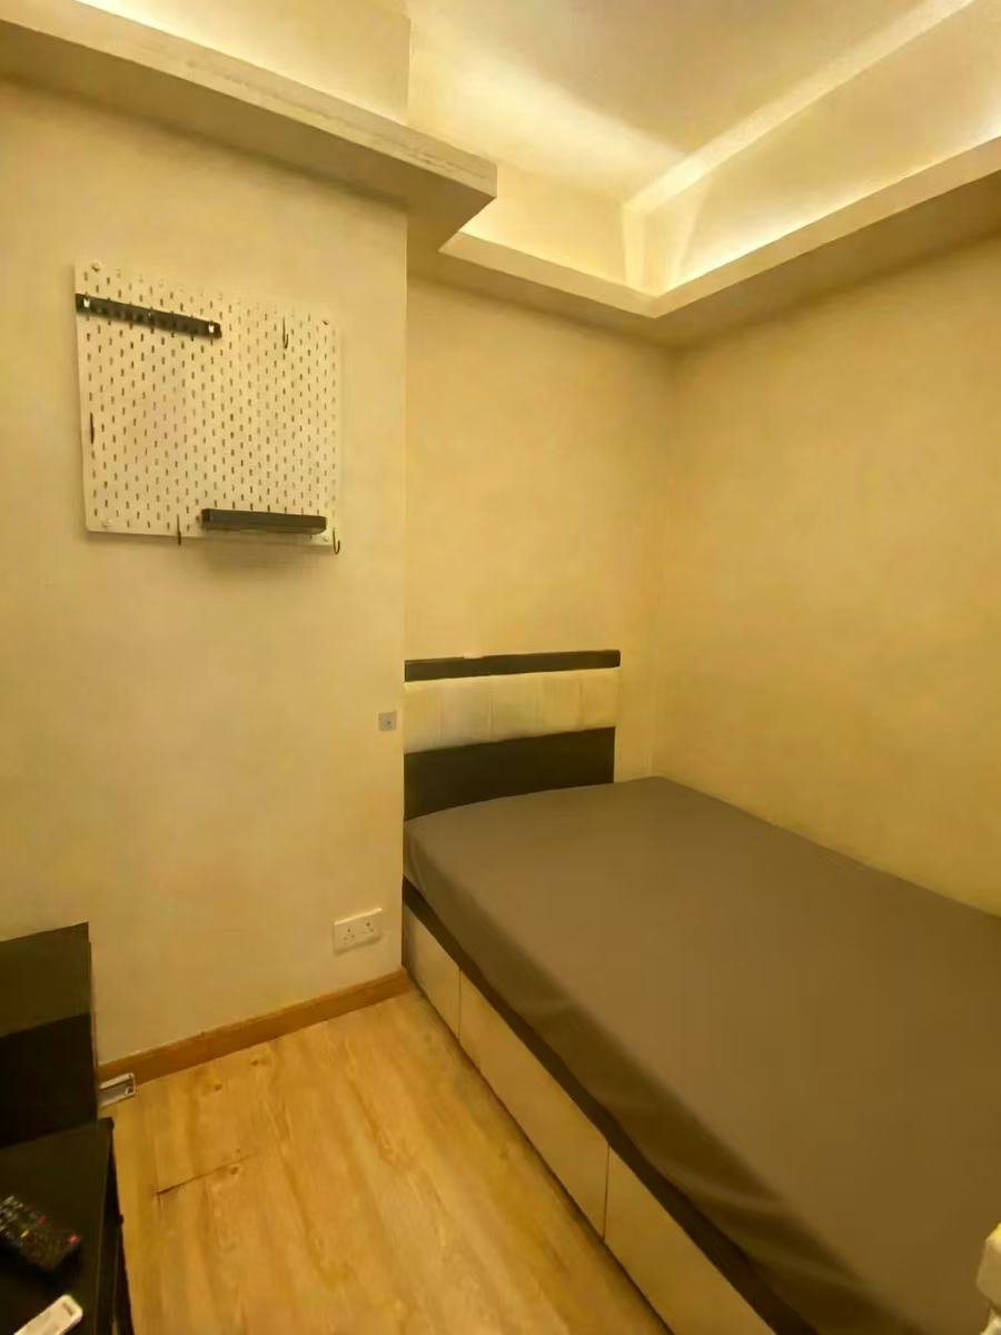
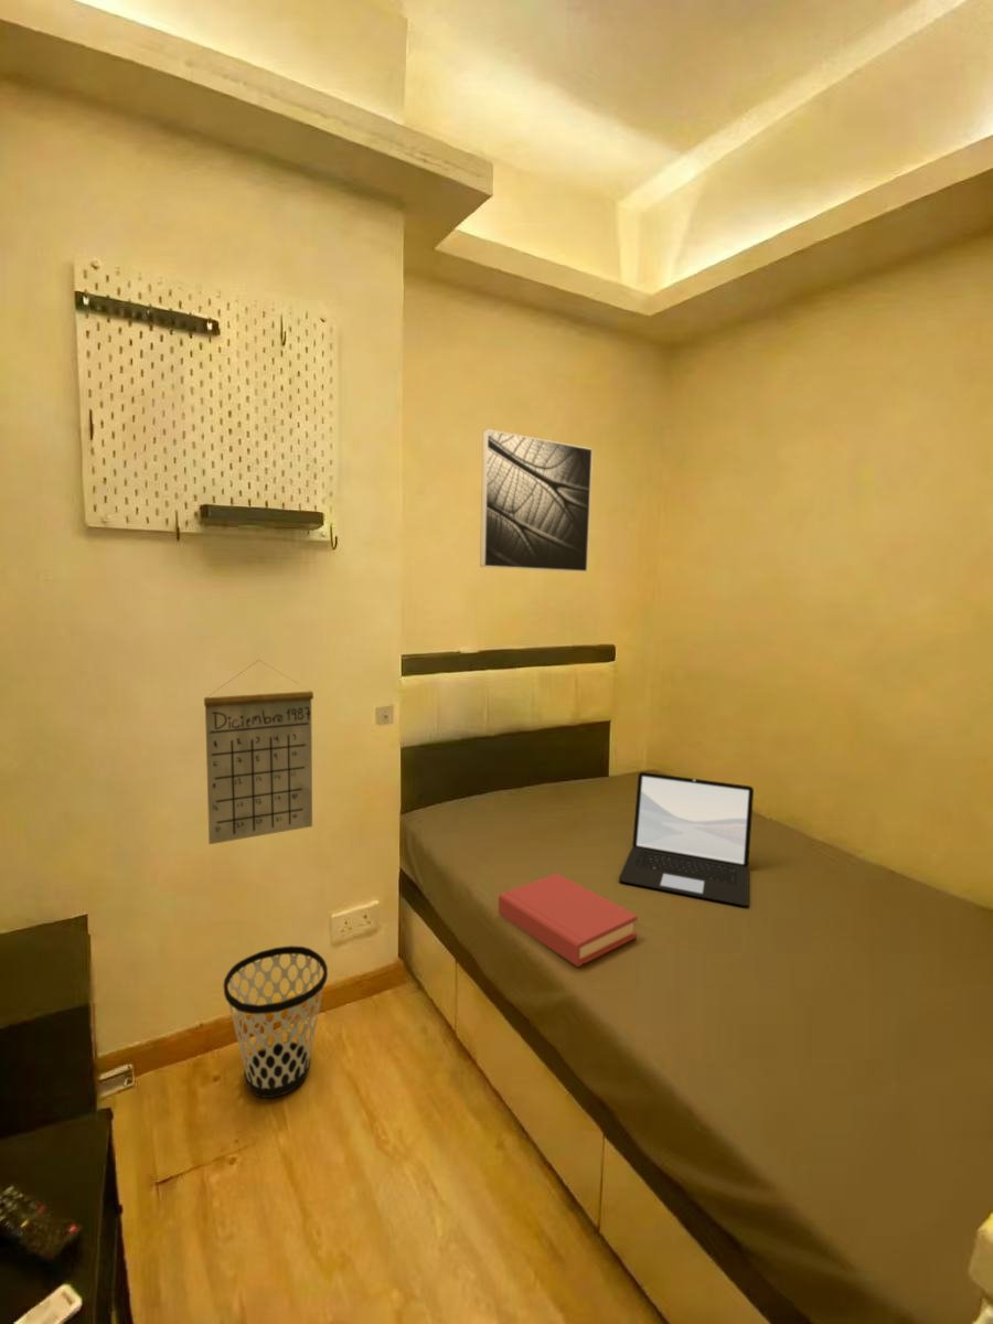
+ hardback book [498,873,639,968]
+ calendar [203,659,314,845]
+ laptop [618,771,755,907]
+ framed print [479,428,594,573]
+ wastebasket [222,944,329,1099]
